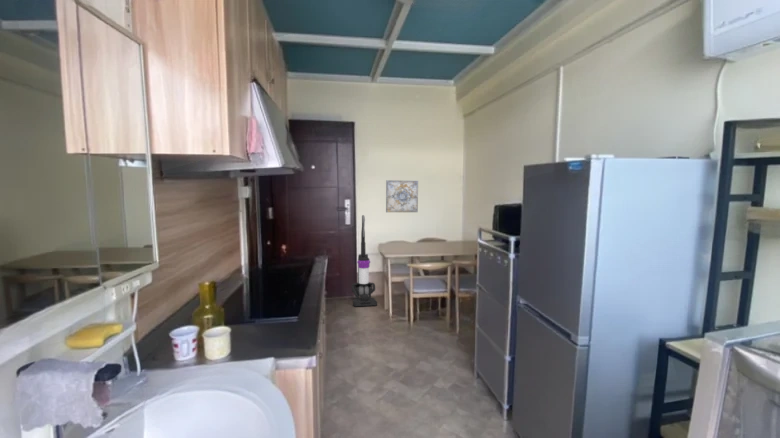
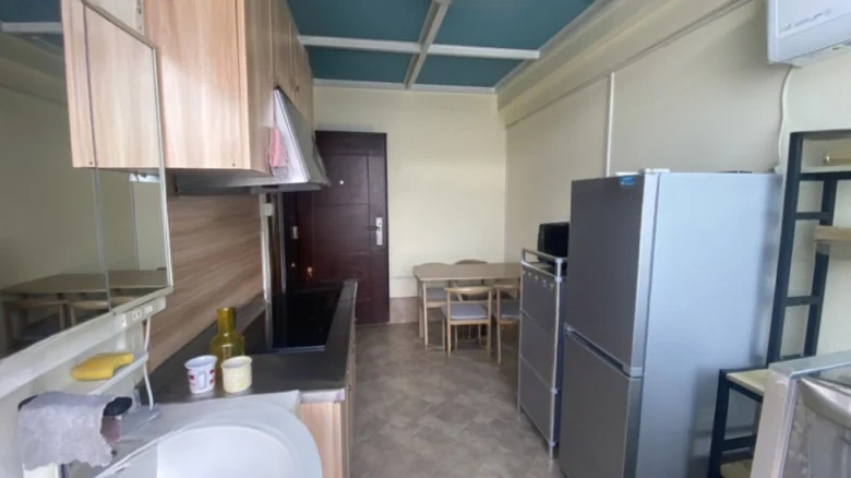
- vacuum cleaner [351,214,378,307]
- wall art [385,179,419,213]
